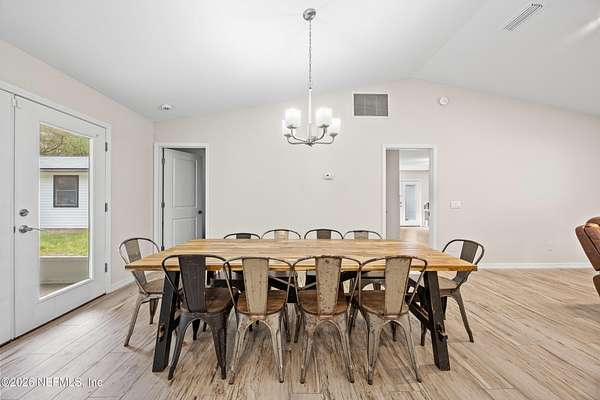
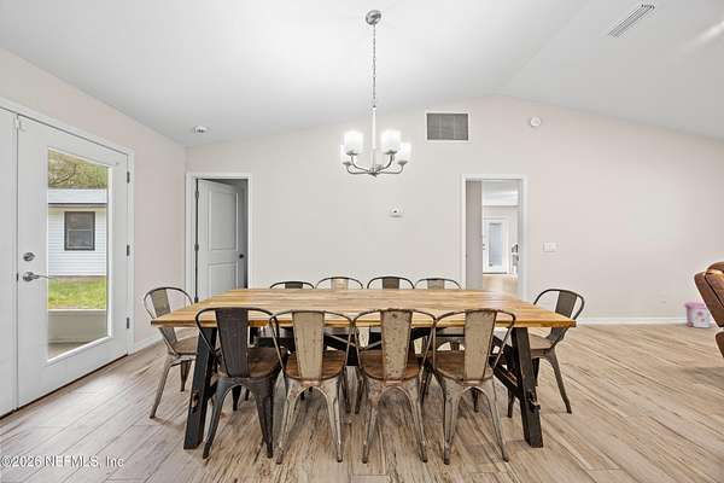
+ trash can [683,302,712,328]
